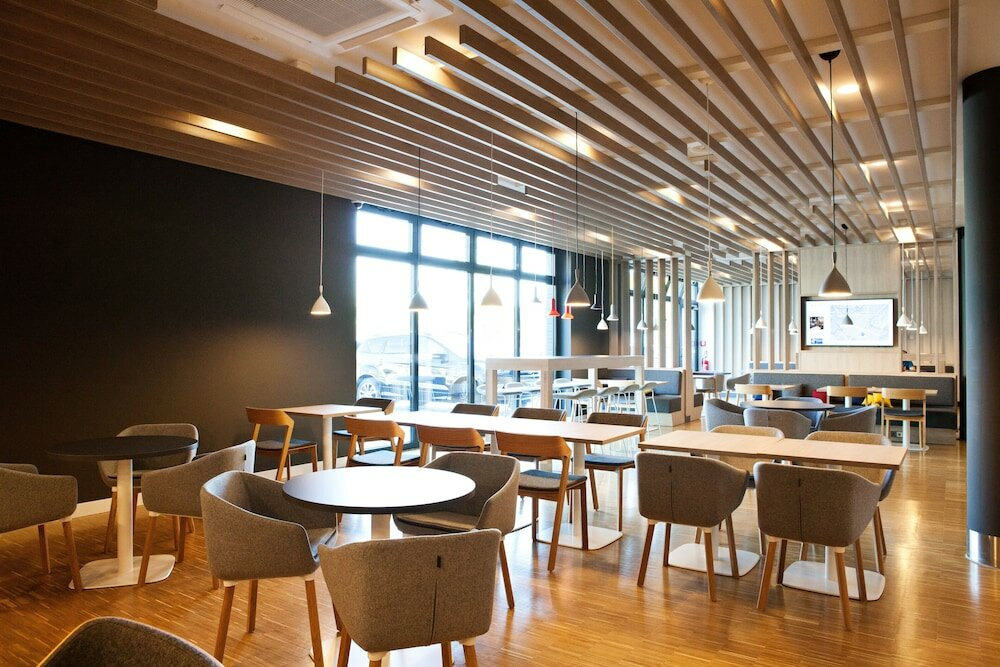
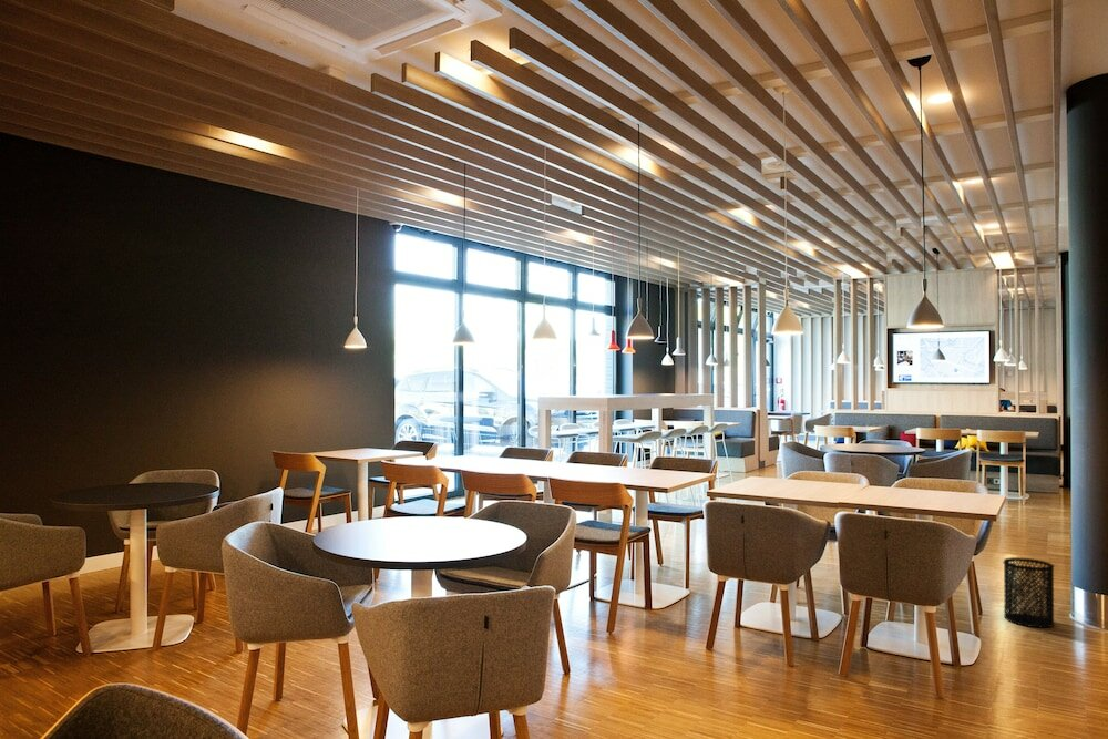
+ trash can [1002,556,1056,628]
